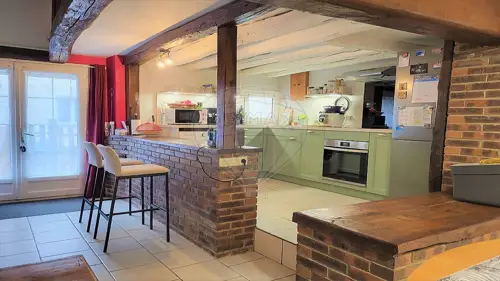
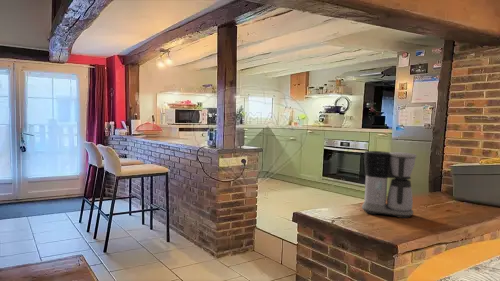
+ coffee maker [361,150,418,219]
